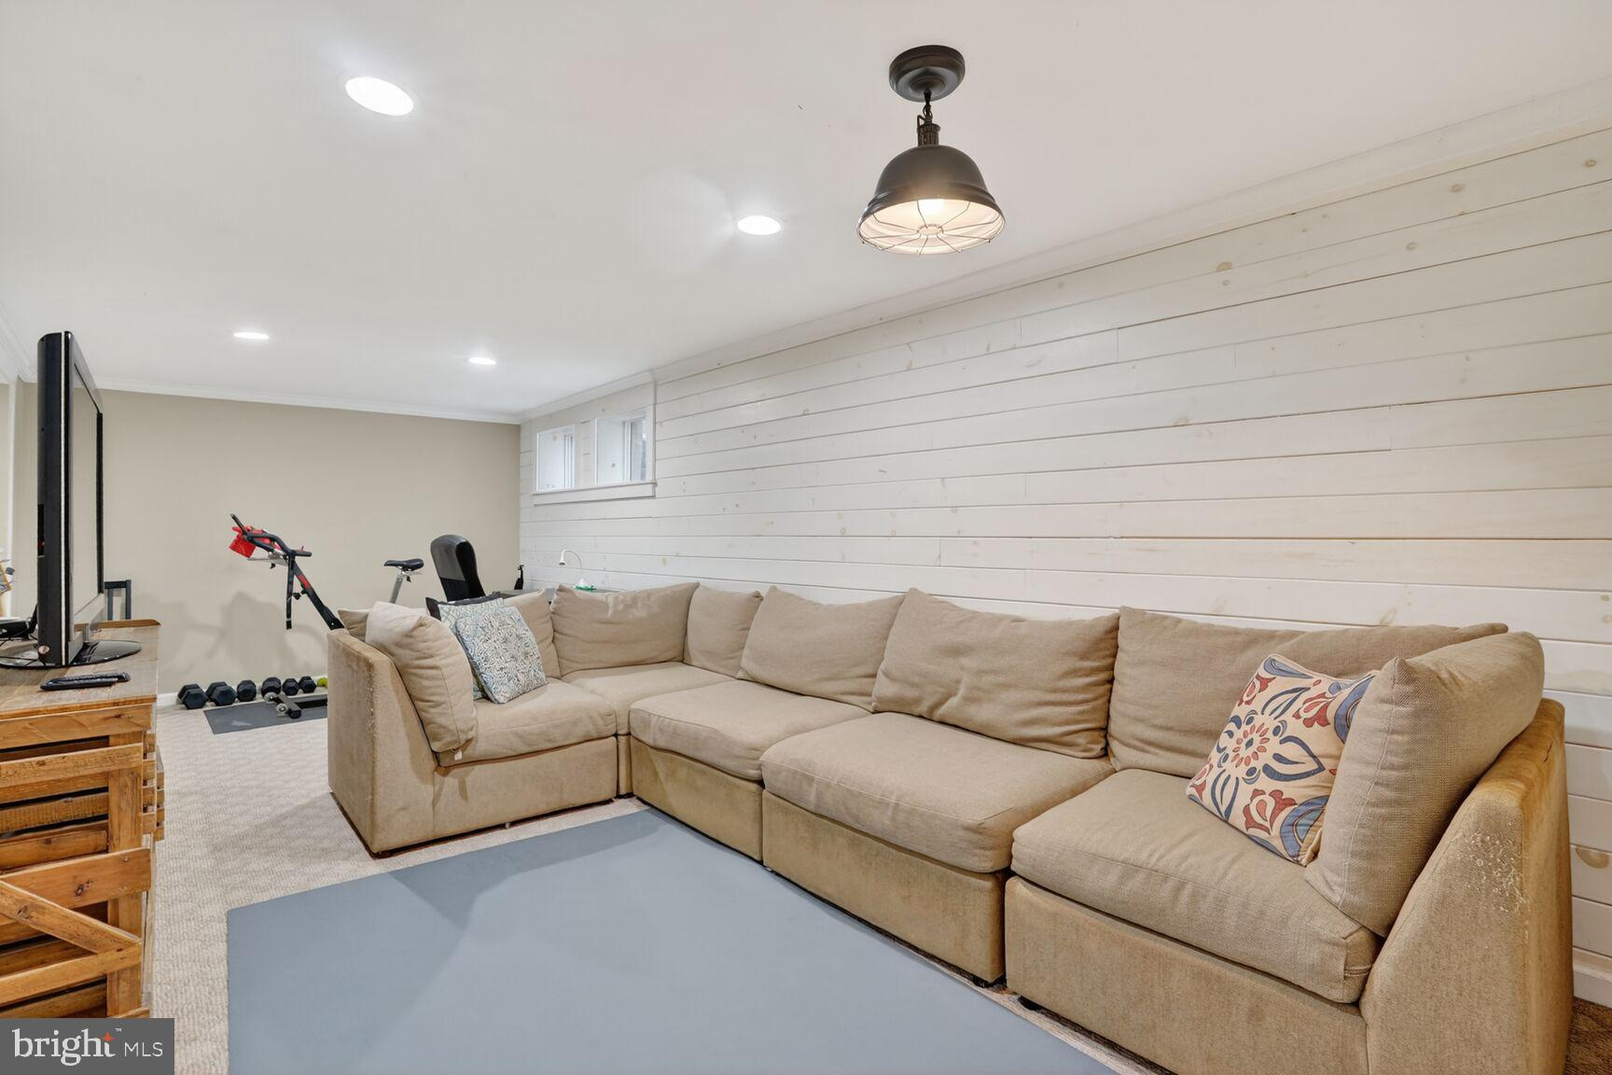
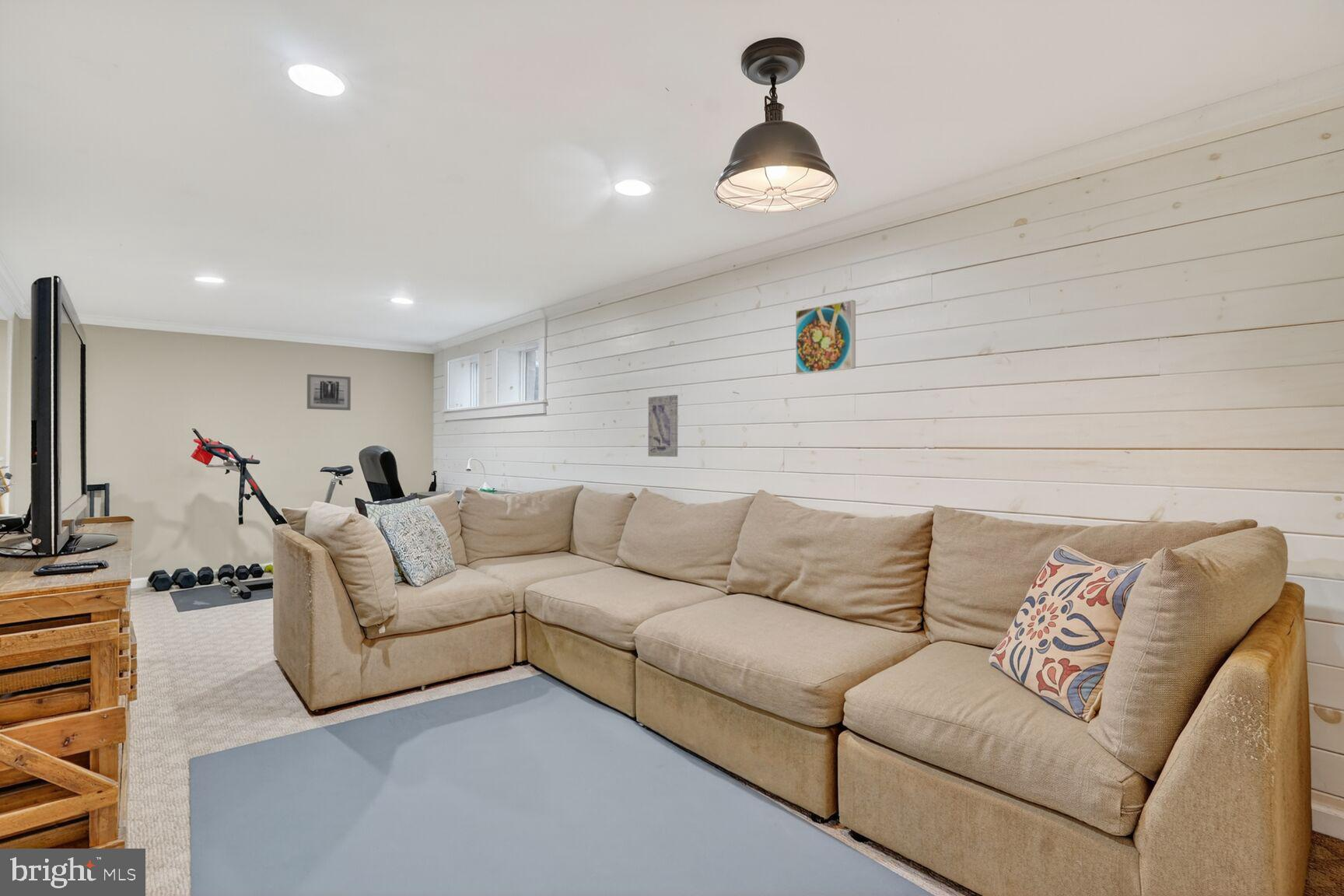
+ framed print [795,299,856,376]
+ wall art [647,394,678,457]
+ wall art [306,373,352,411]
